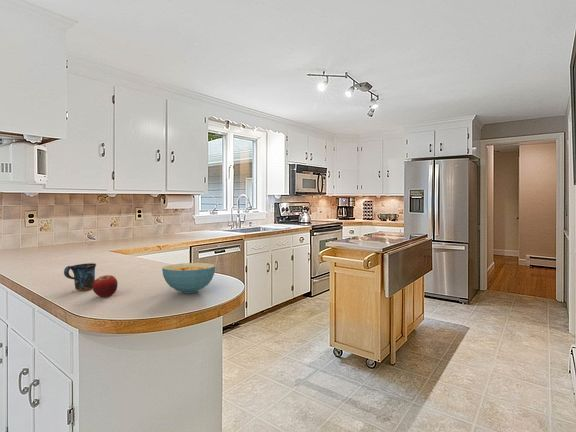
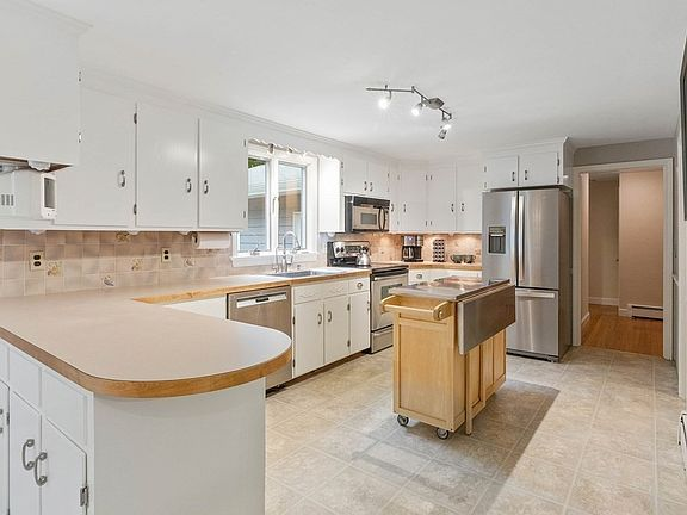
- cereal bowl [161,262,216,294]
- mug [63,262,97,291]
- fruit [92,274,119,298]
